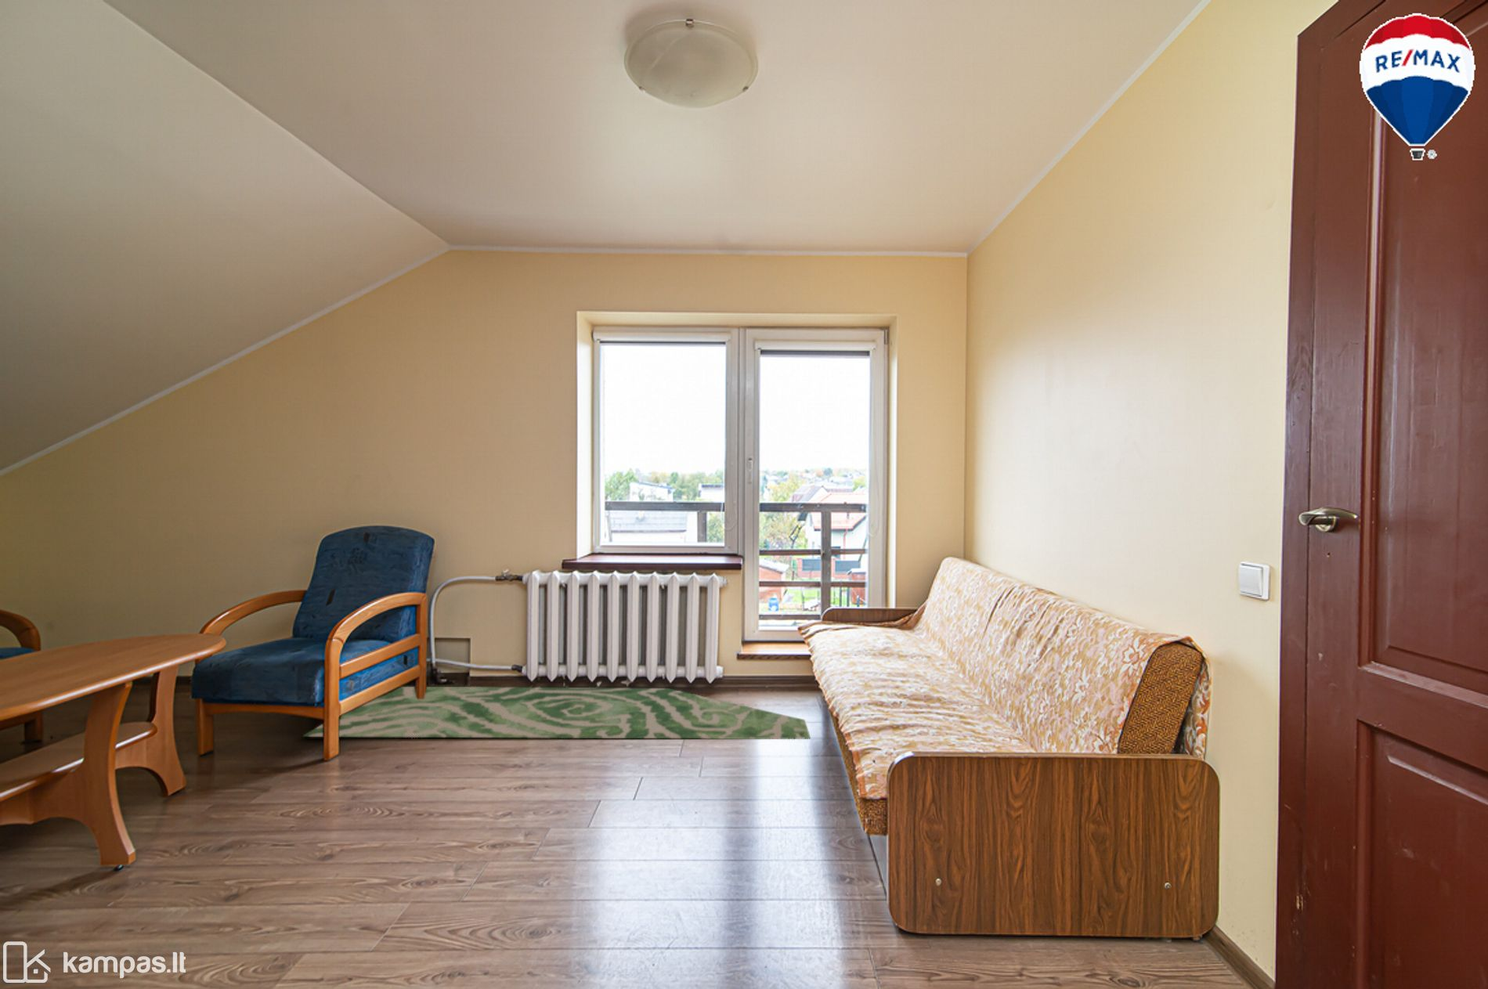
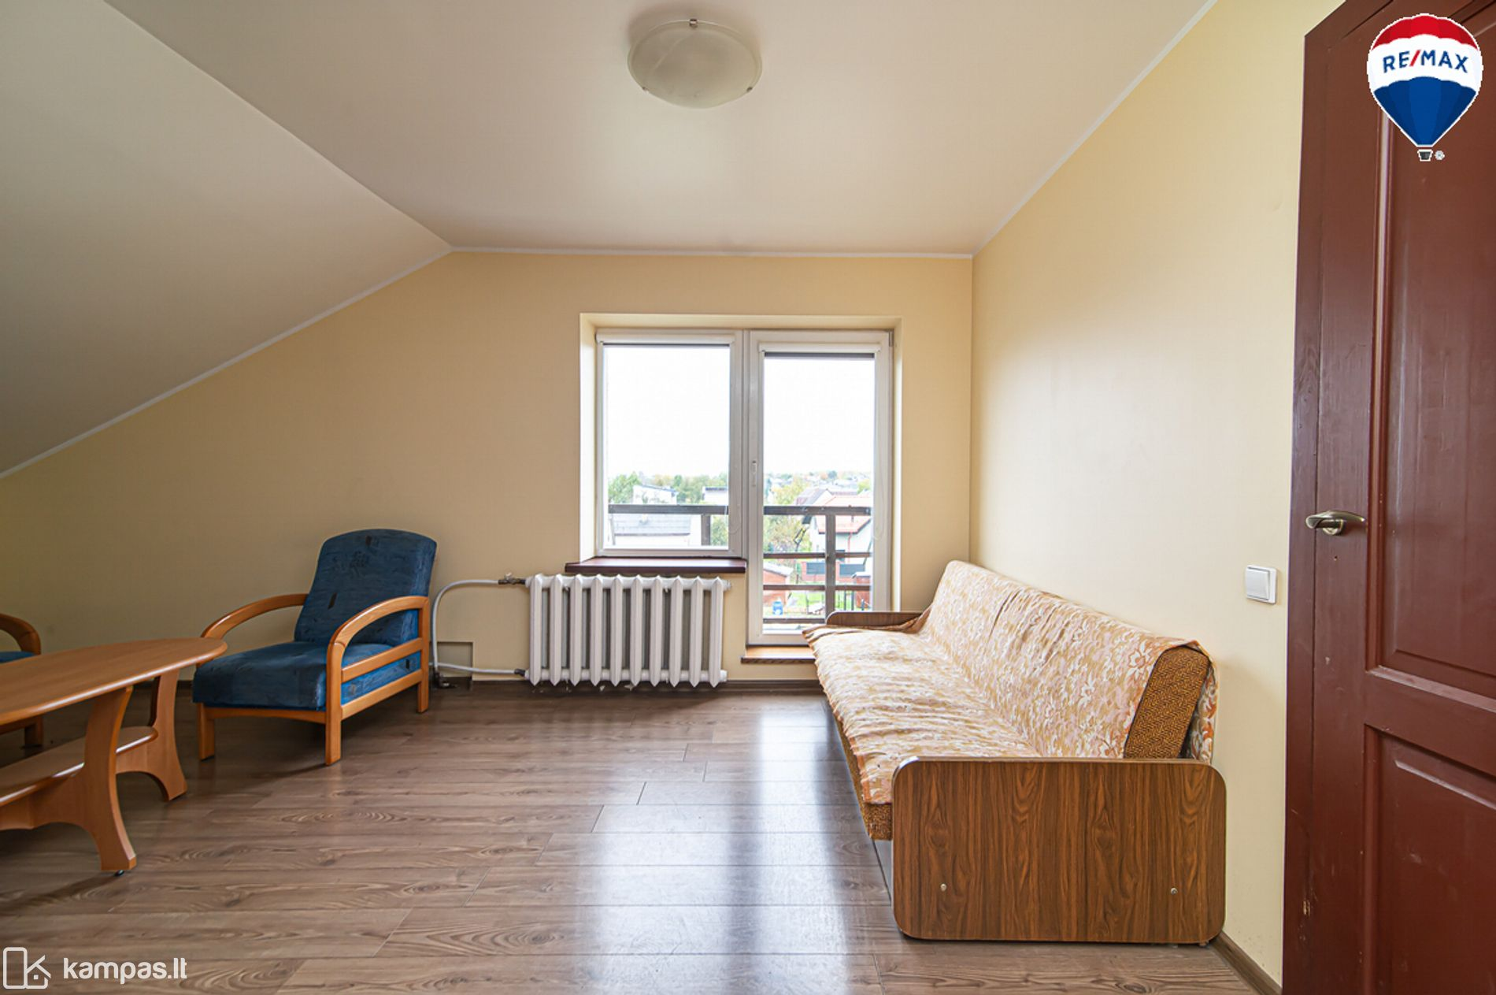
- rug [304,685,811,740]
